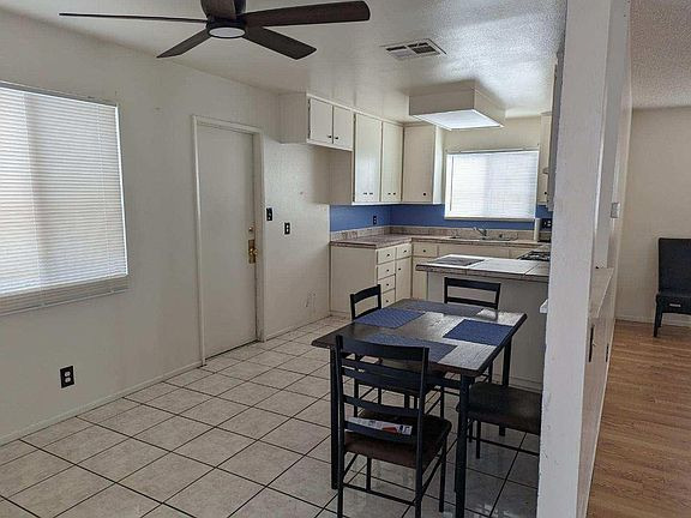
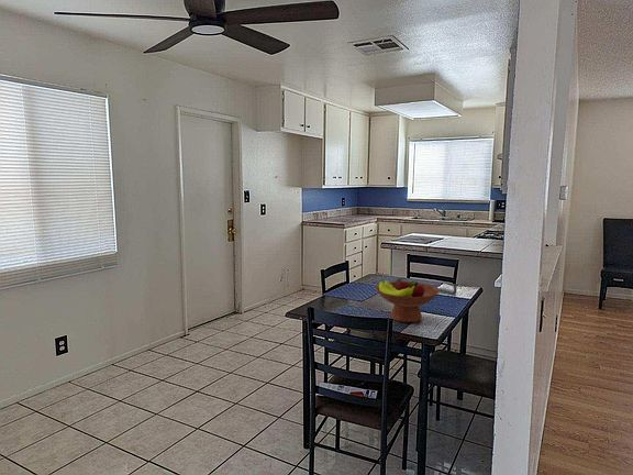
+ fruit bowl [374,277,441,323]
